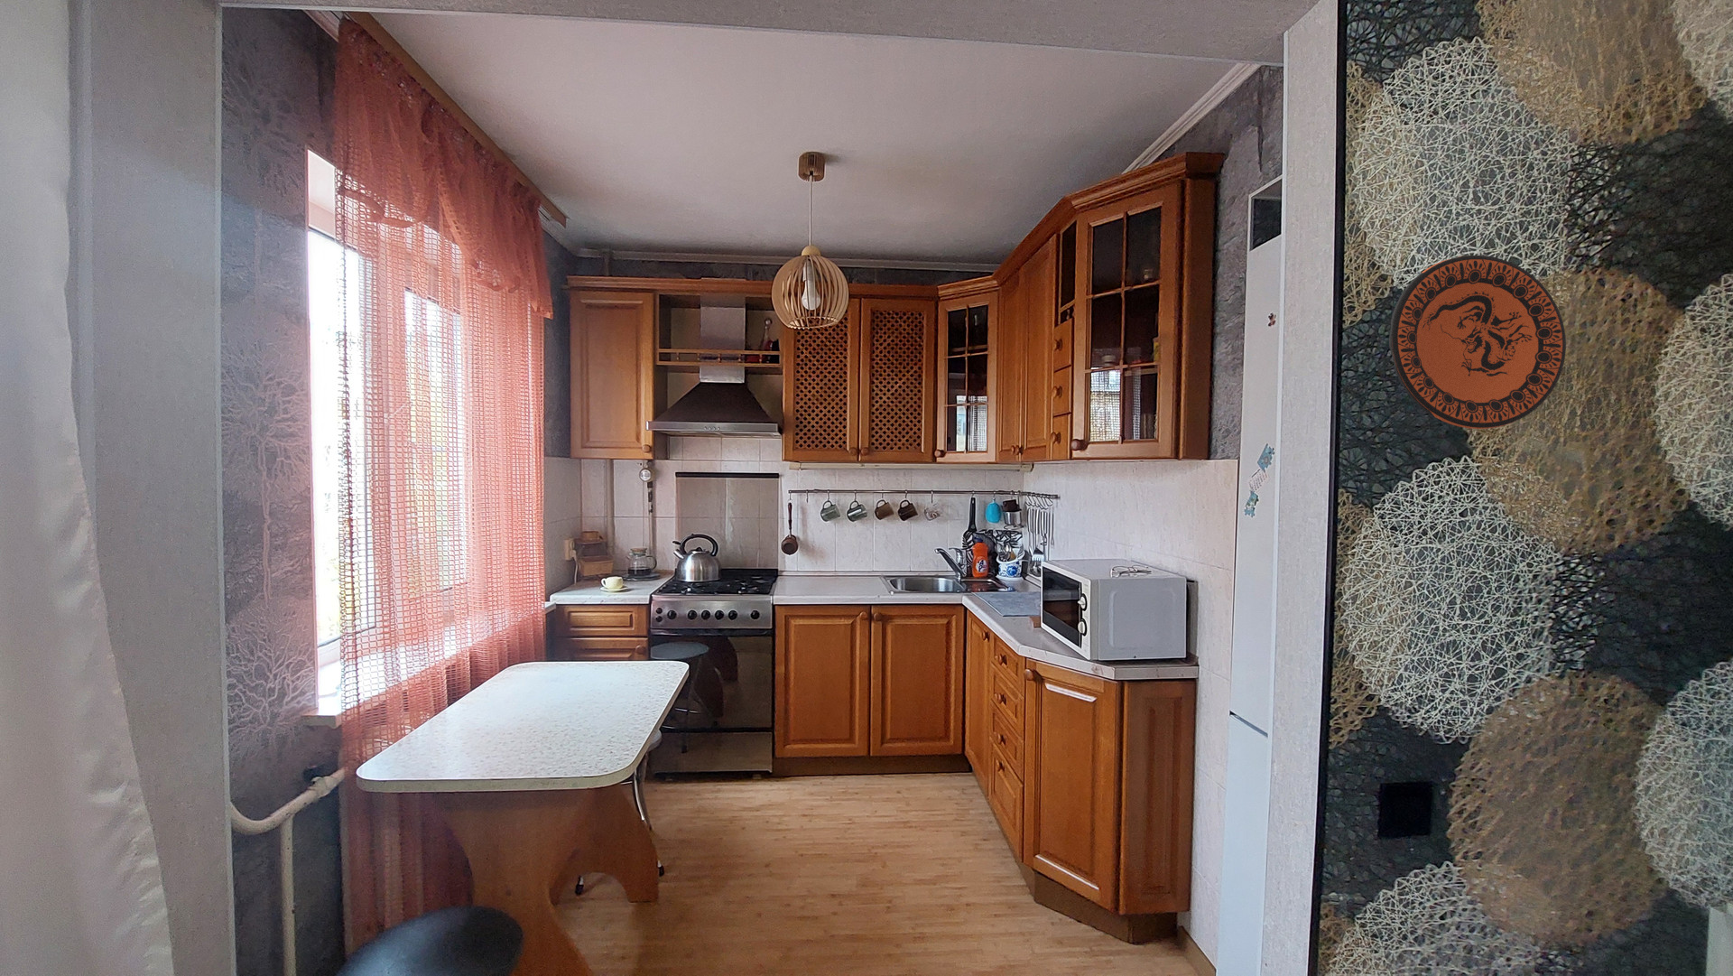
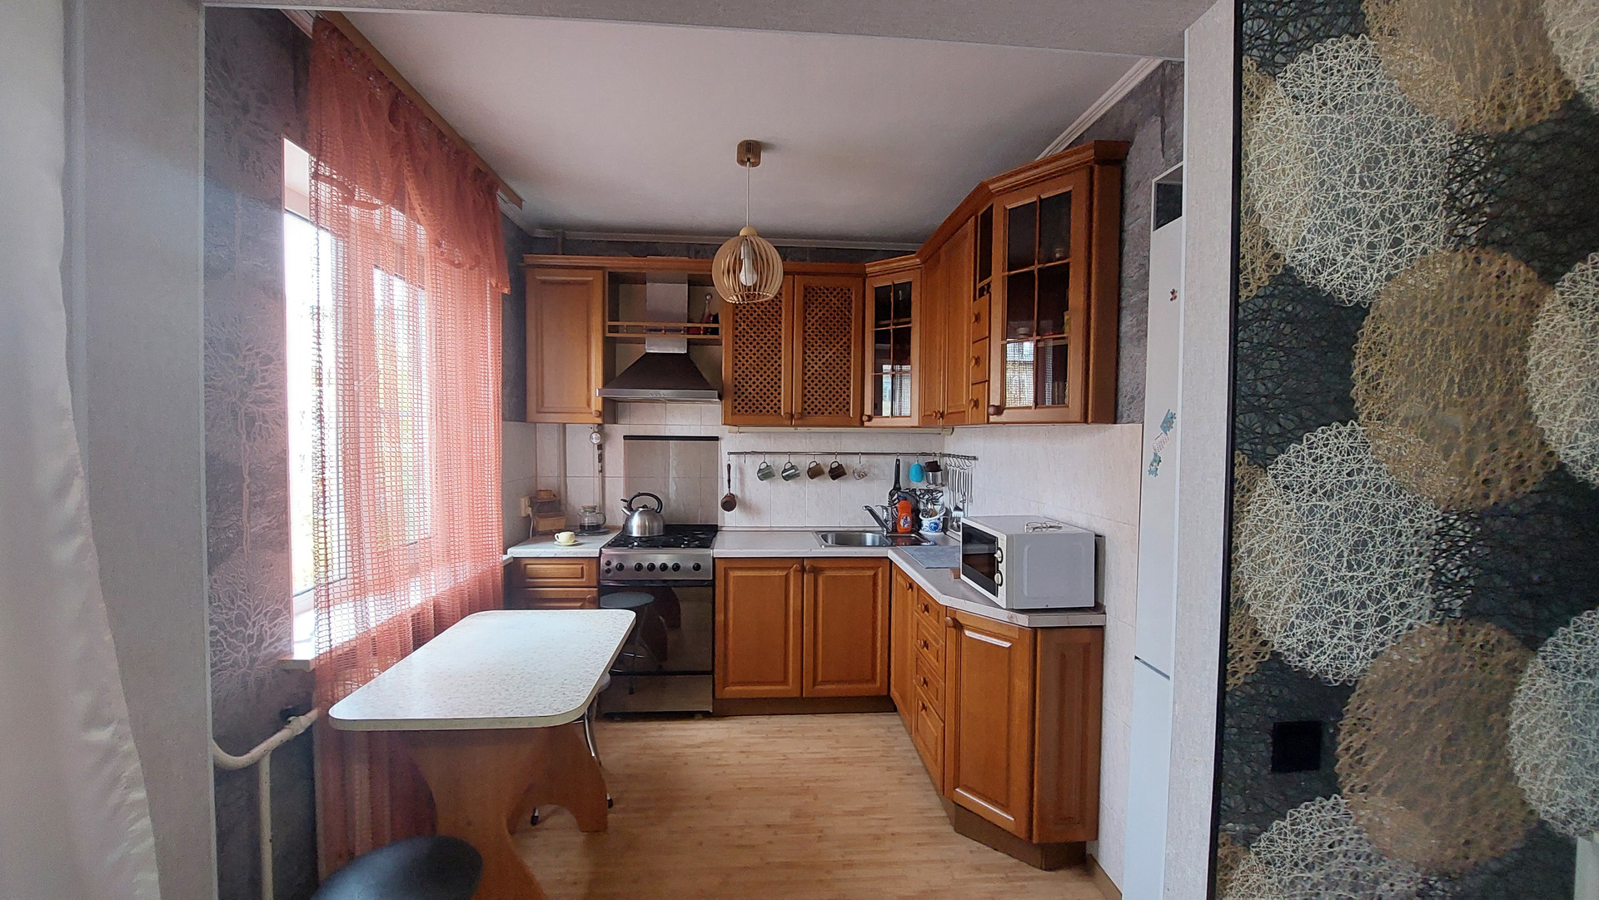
- decorative plate [1388,255,1566,430]
